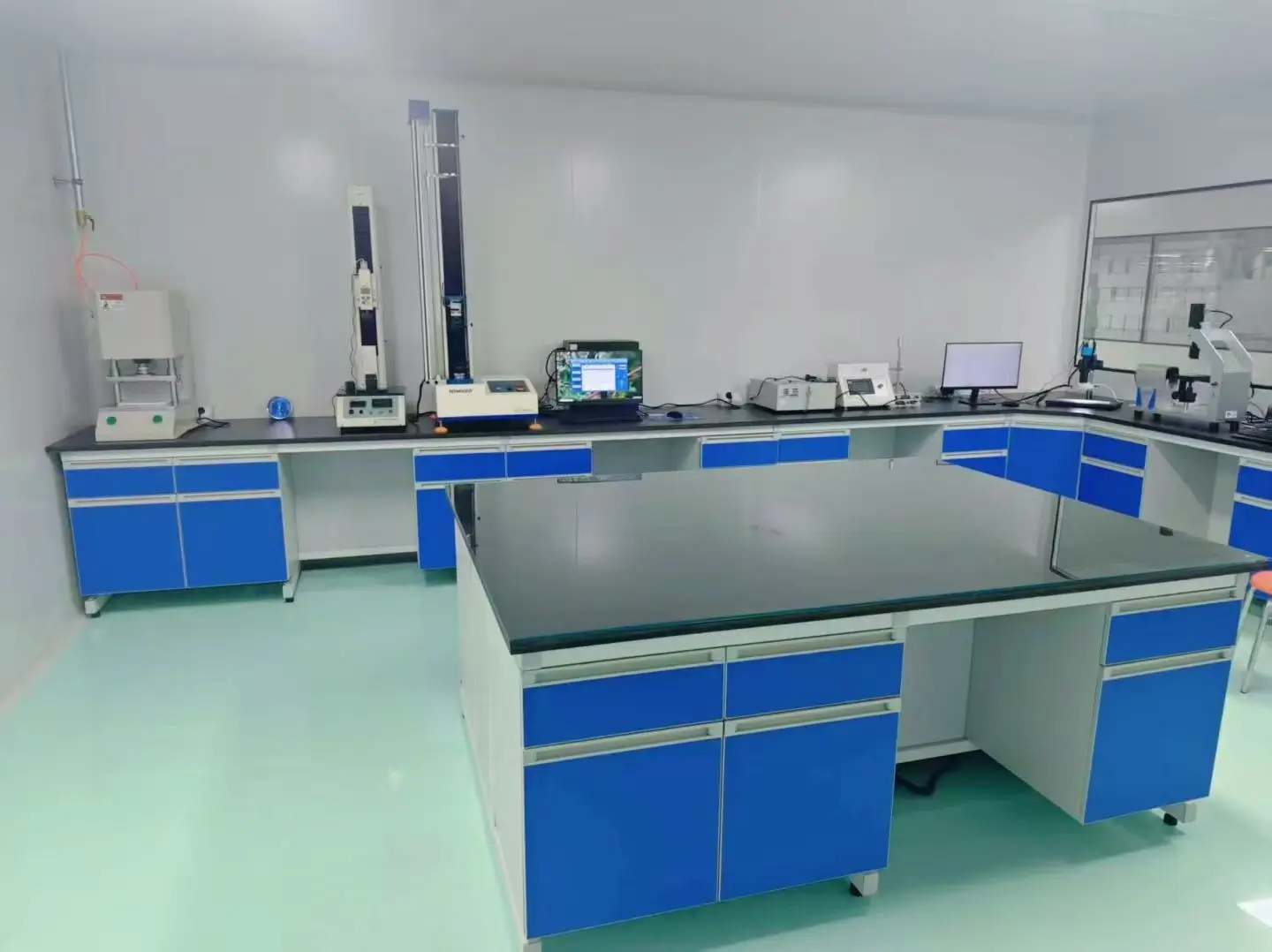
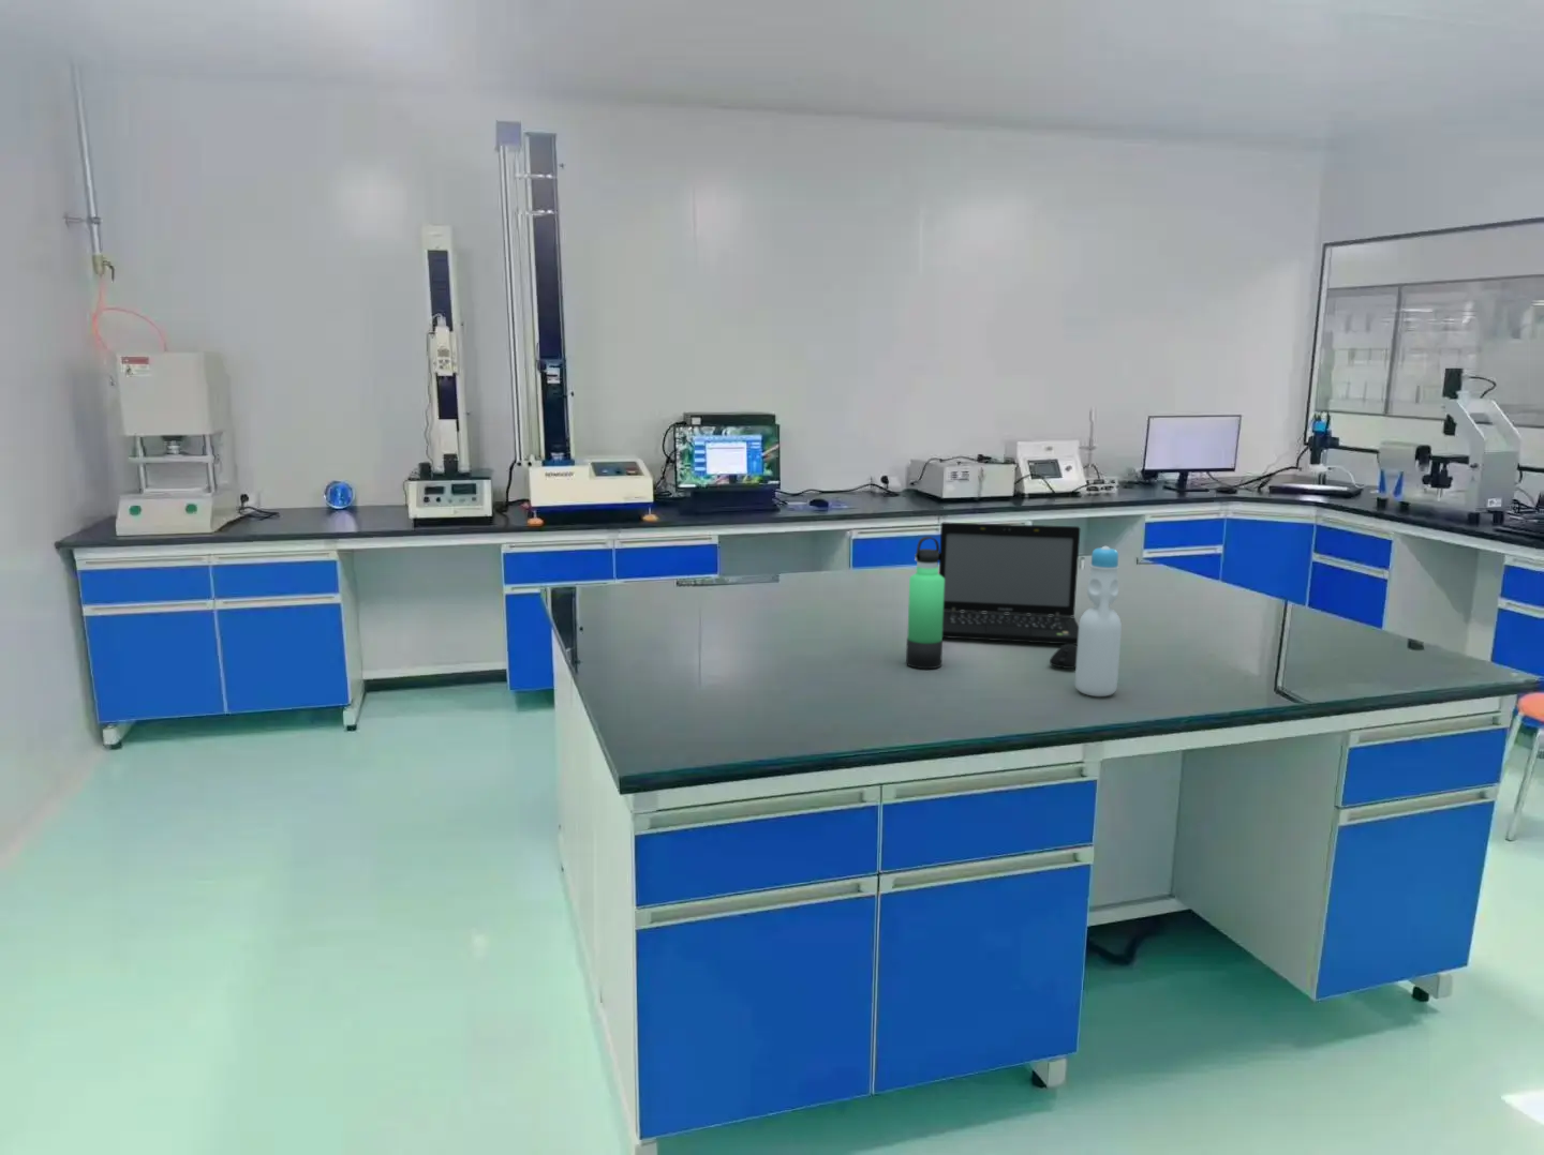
+ thermos bottle [906,536,944,670]
+ laptop [938,520,1080,647]
+ computer mouse [1049,644,1078,670]
+ bottle [1074,546,1123,698]
